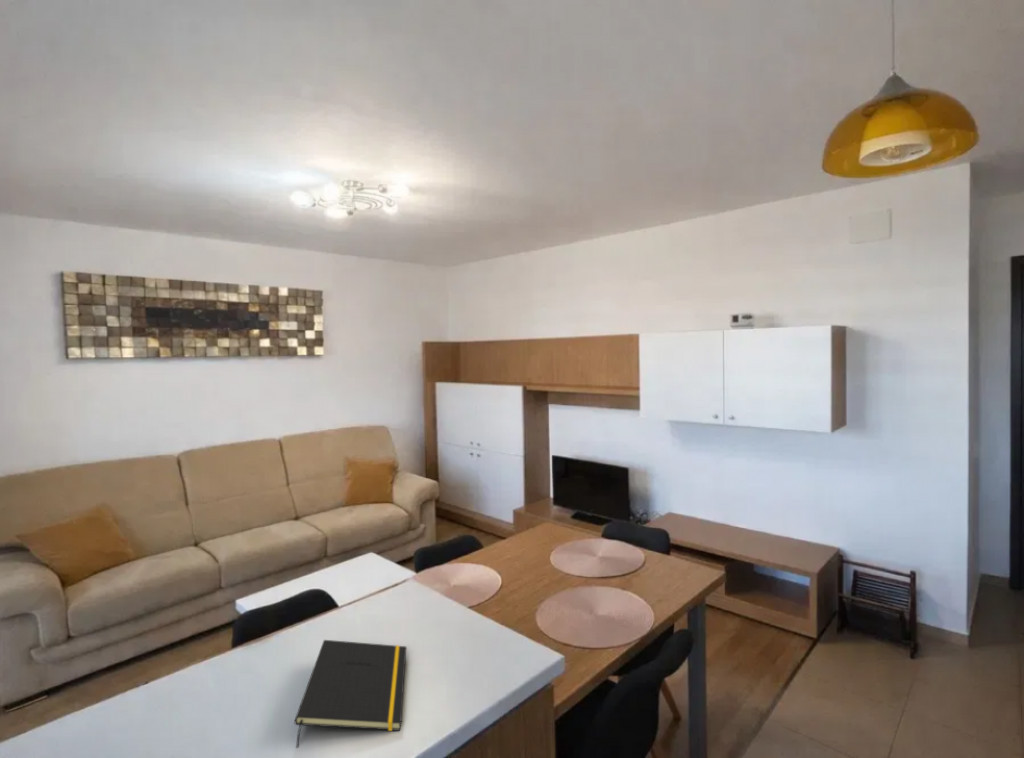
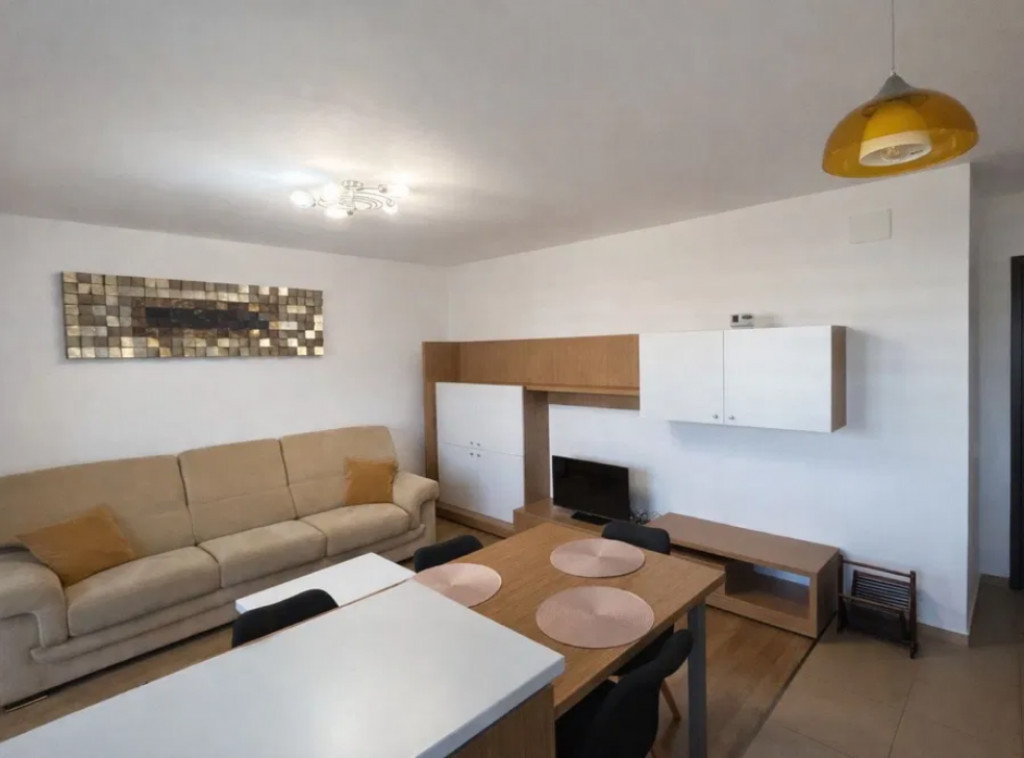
- notepad [294,639,407,749]
